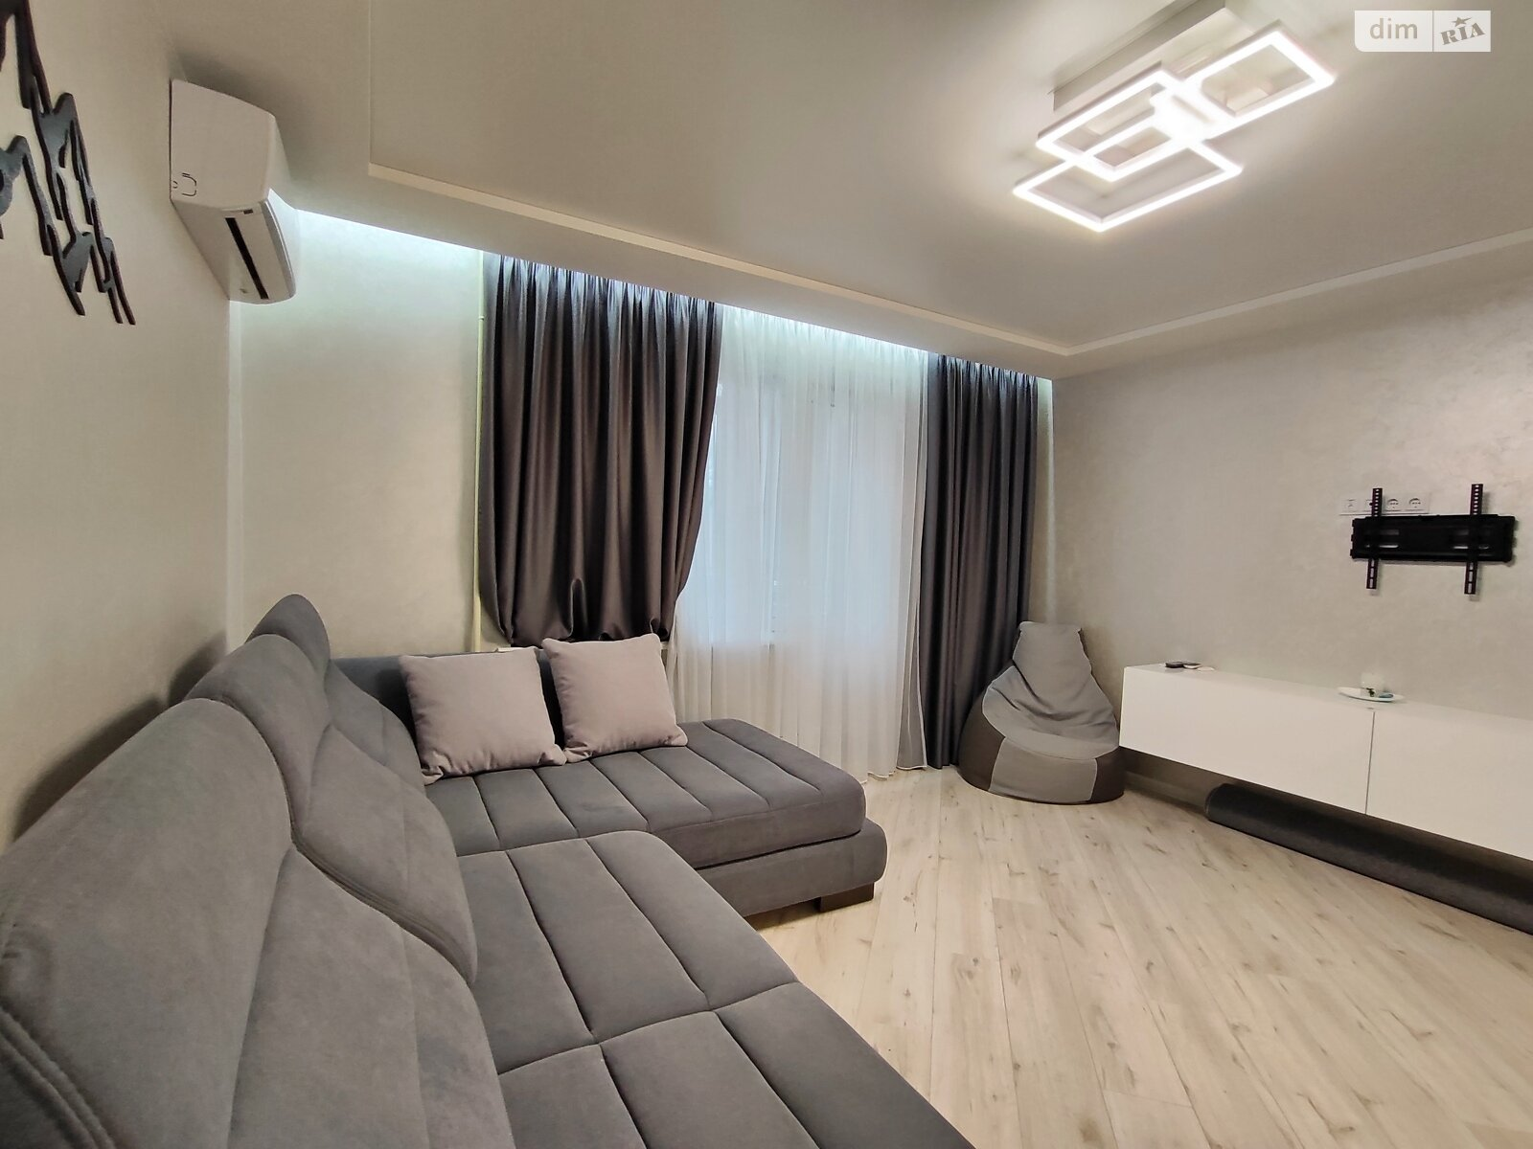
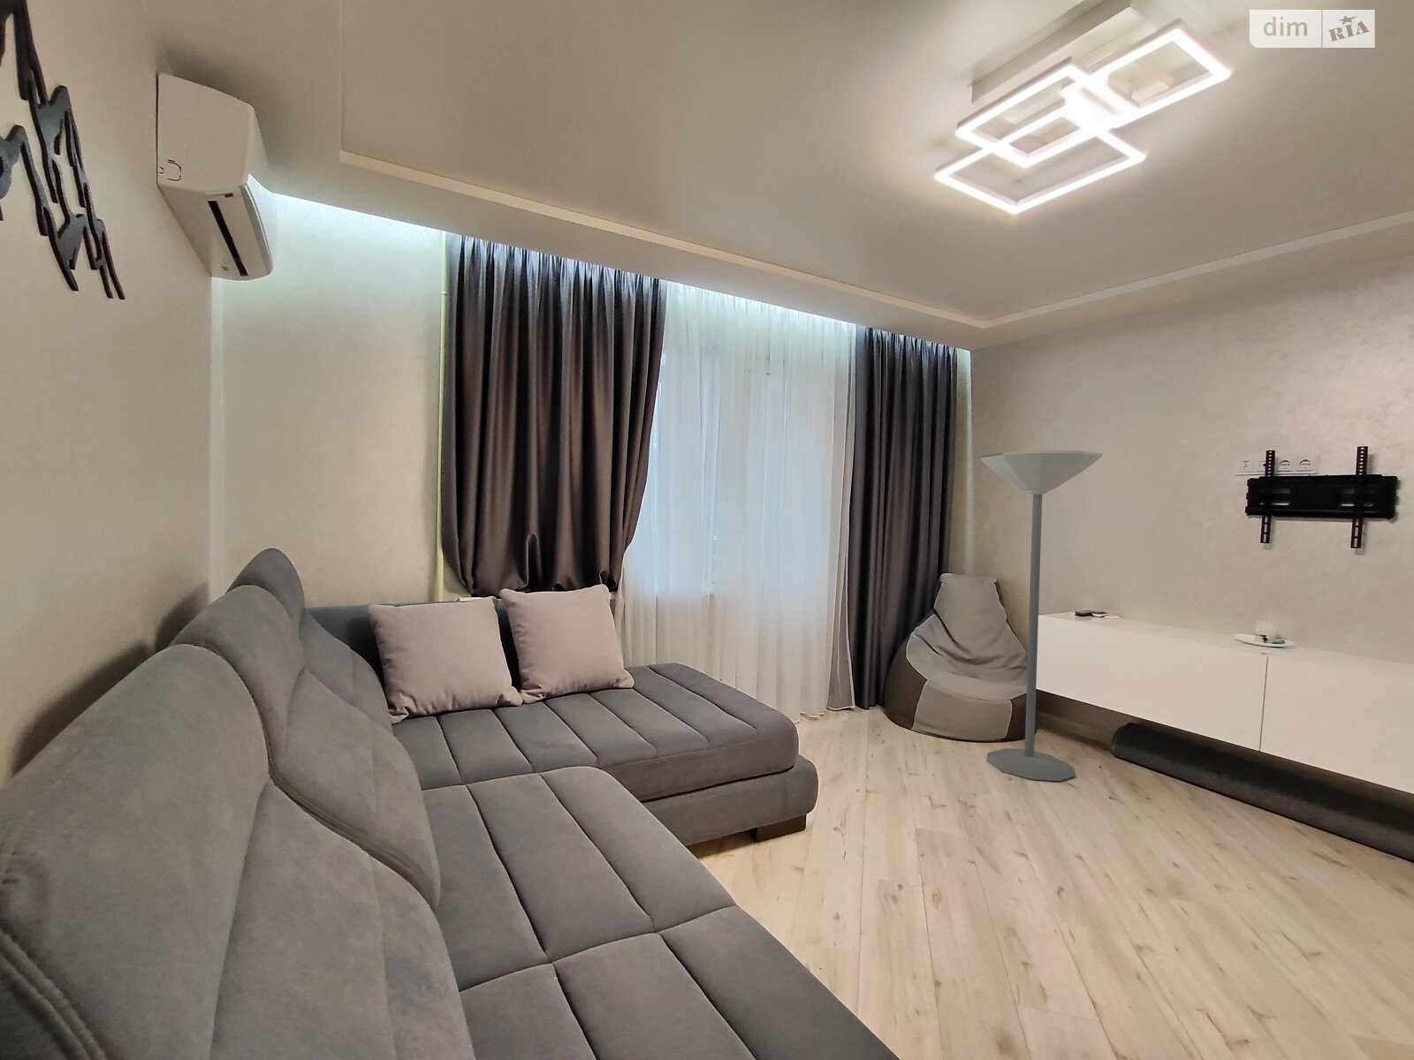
+ floor lamp [980,450,1103,782]
